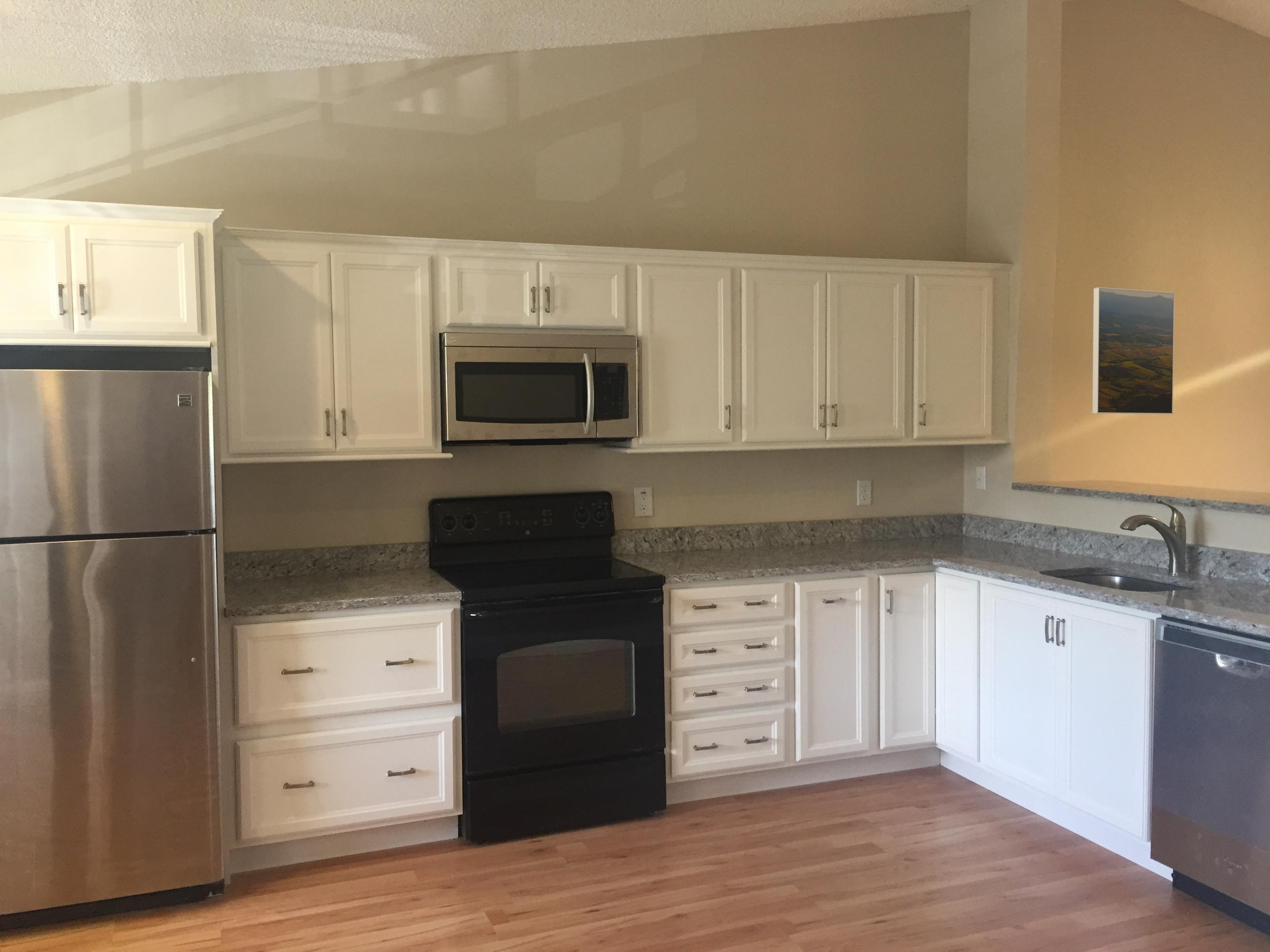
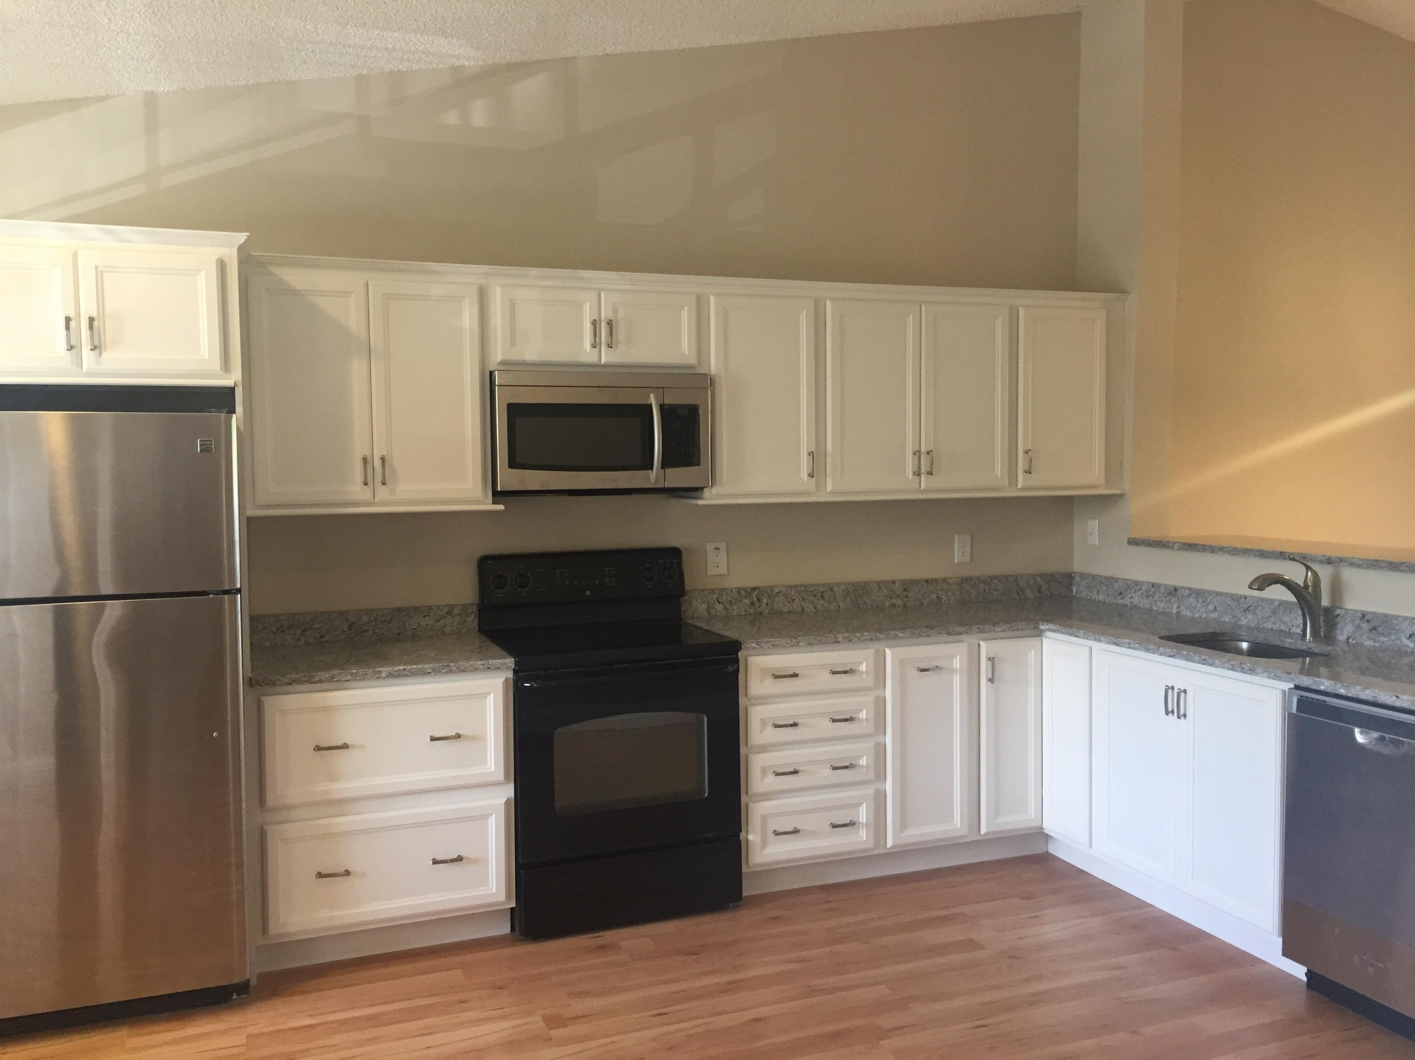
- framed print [1092,286,1175,415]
